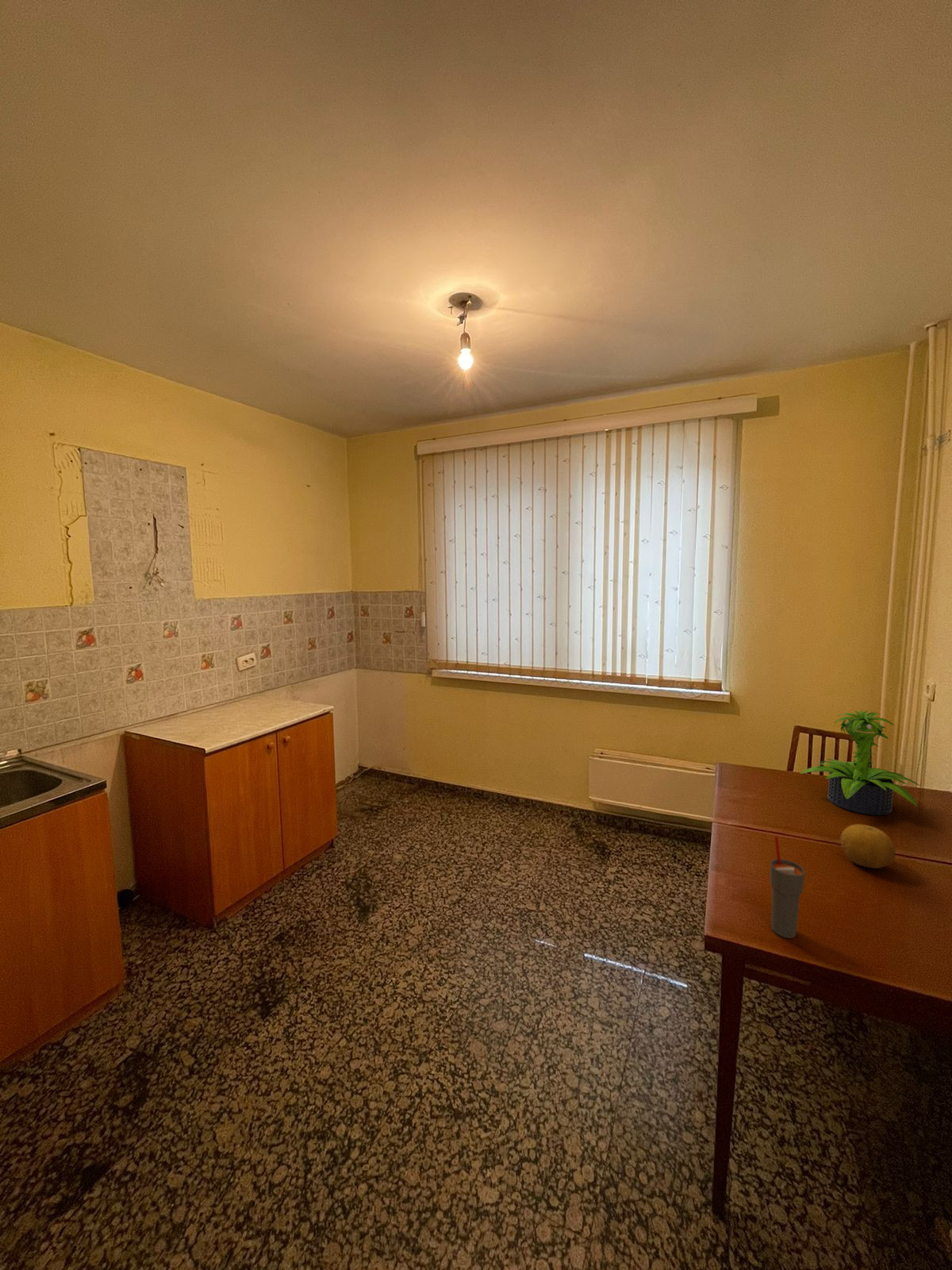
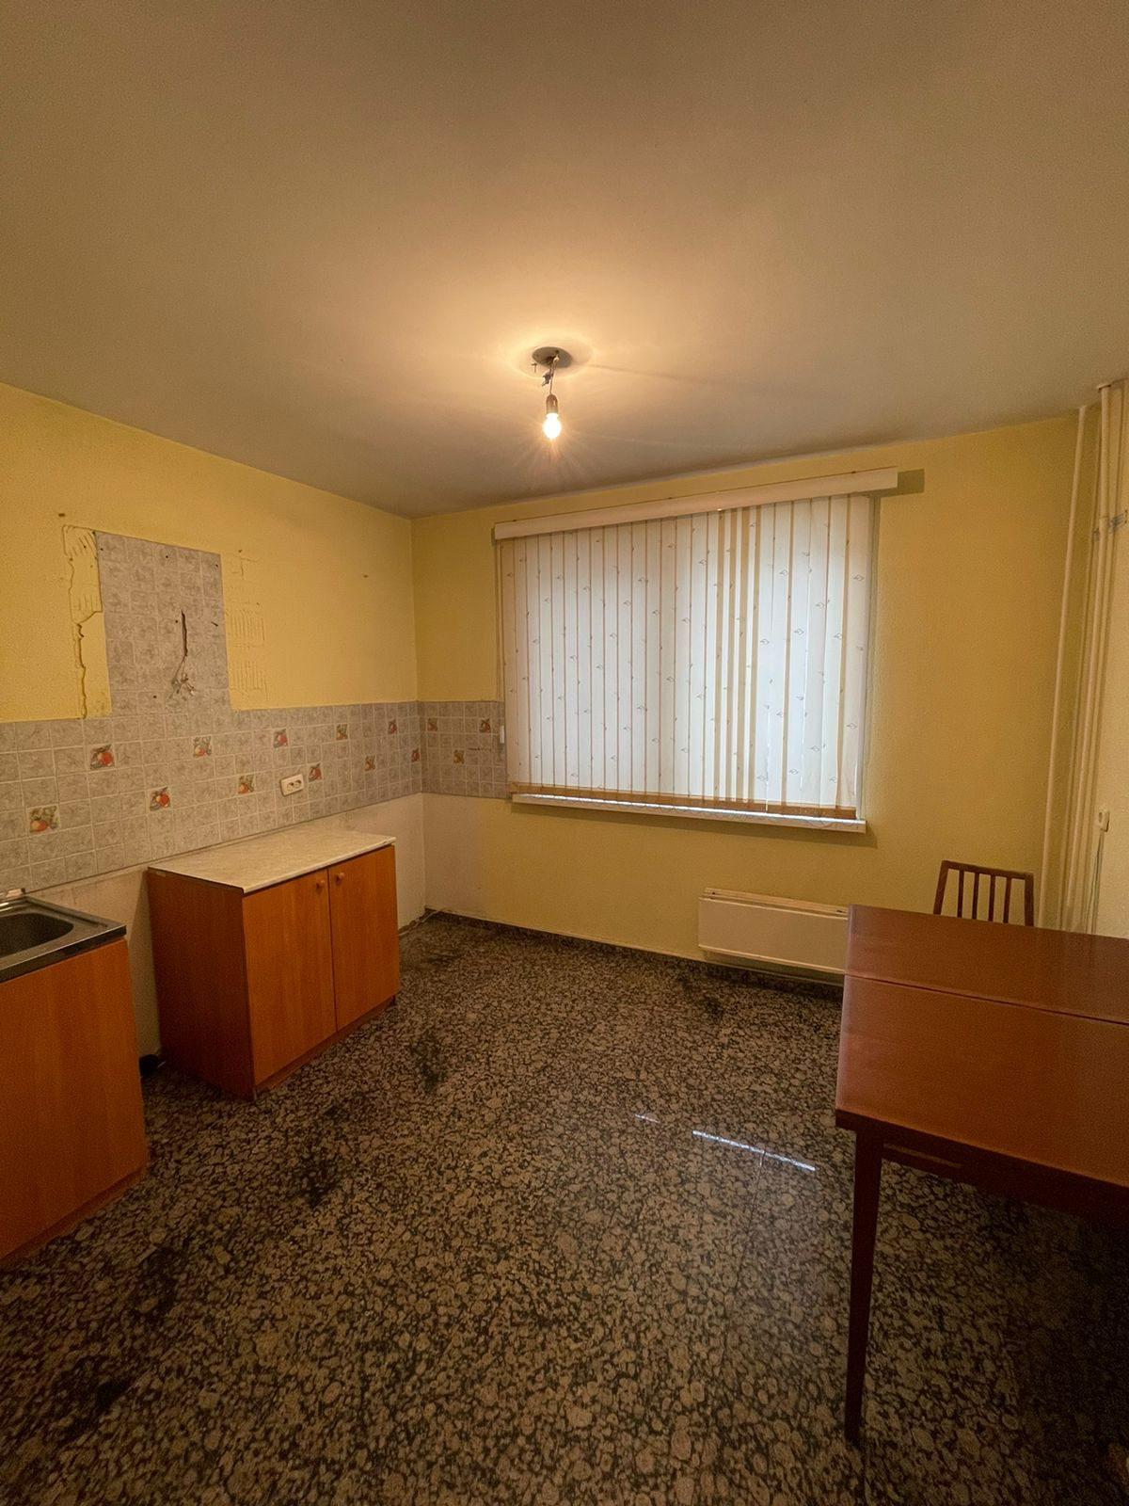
- fruit [839,824,896,869]
- cup [770,836,806,939]
- potted plant [800,710,921,816]
